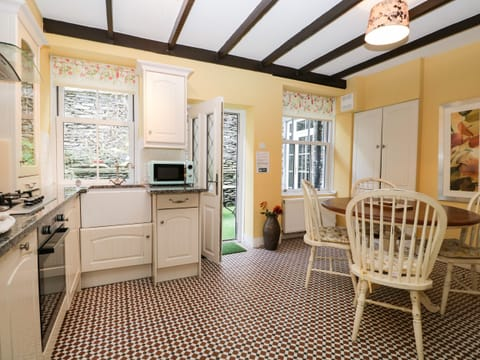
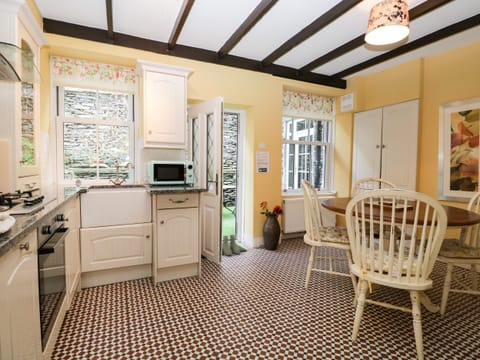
+ boots [221,234,241,256]
